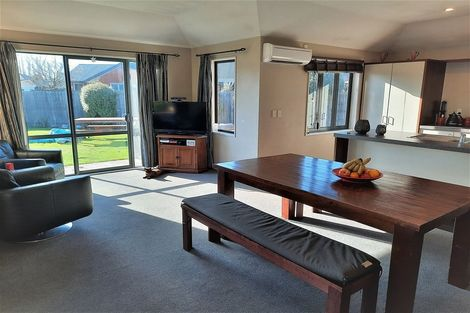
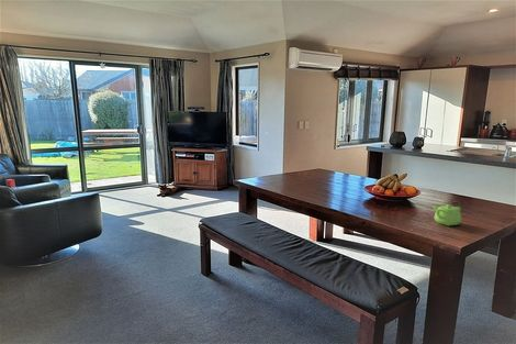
+ teapot [433,203,462,226]
